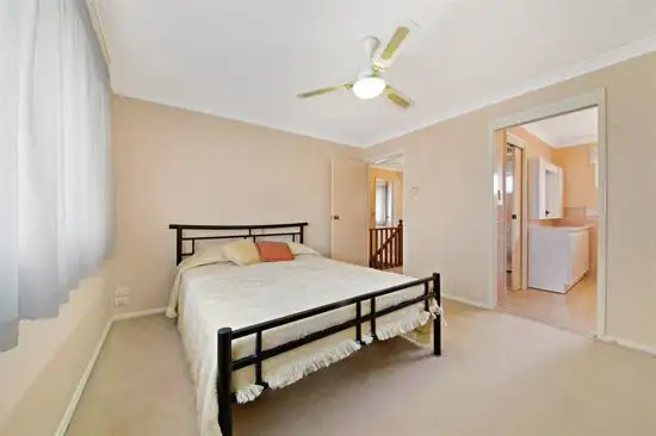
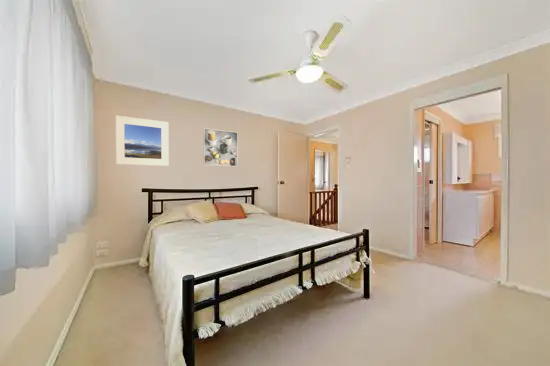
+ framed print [203,127,239,167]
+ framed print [115,115,170,167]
